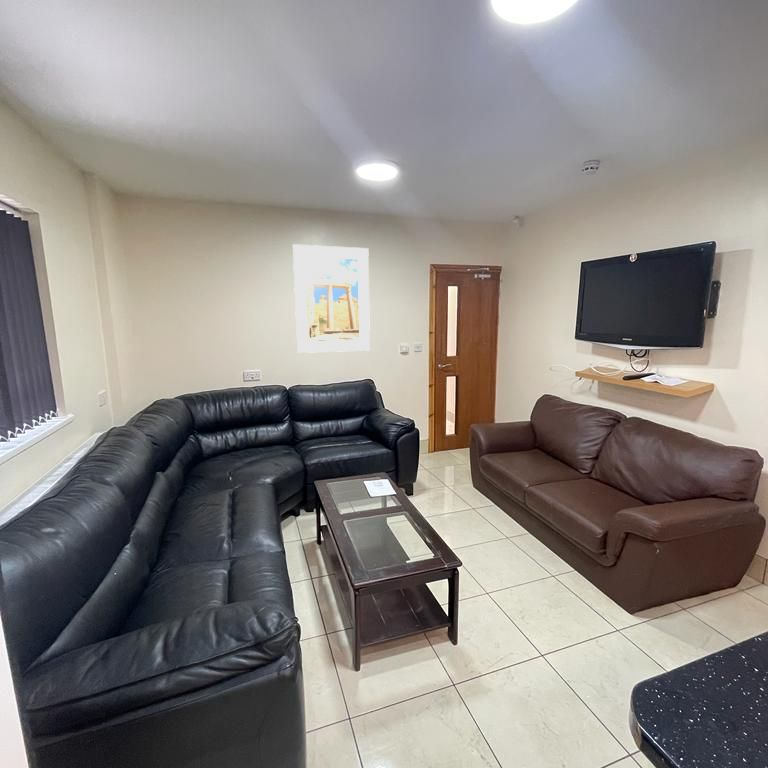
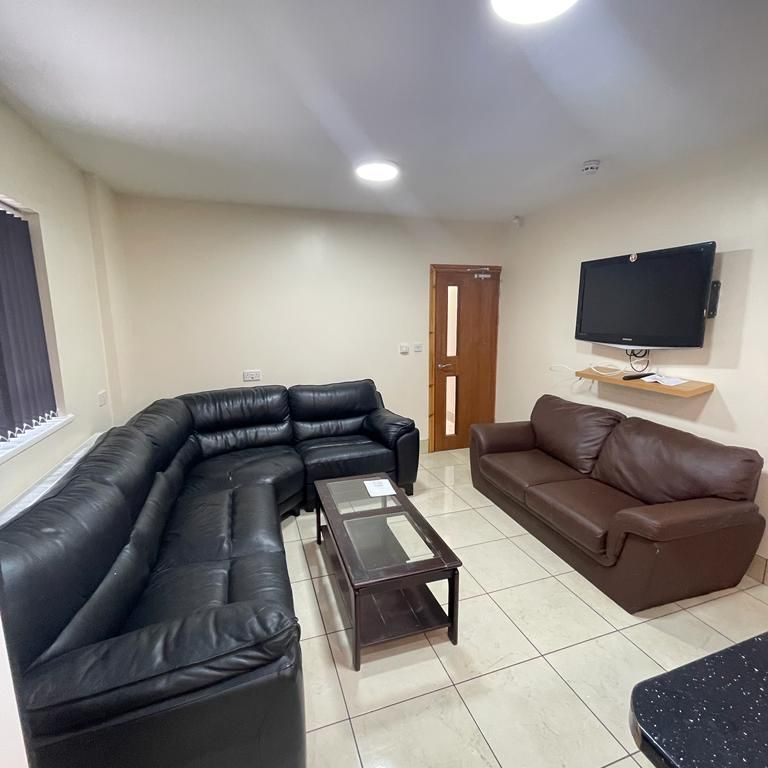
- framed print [292,243,371,354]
